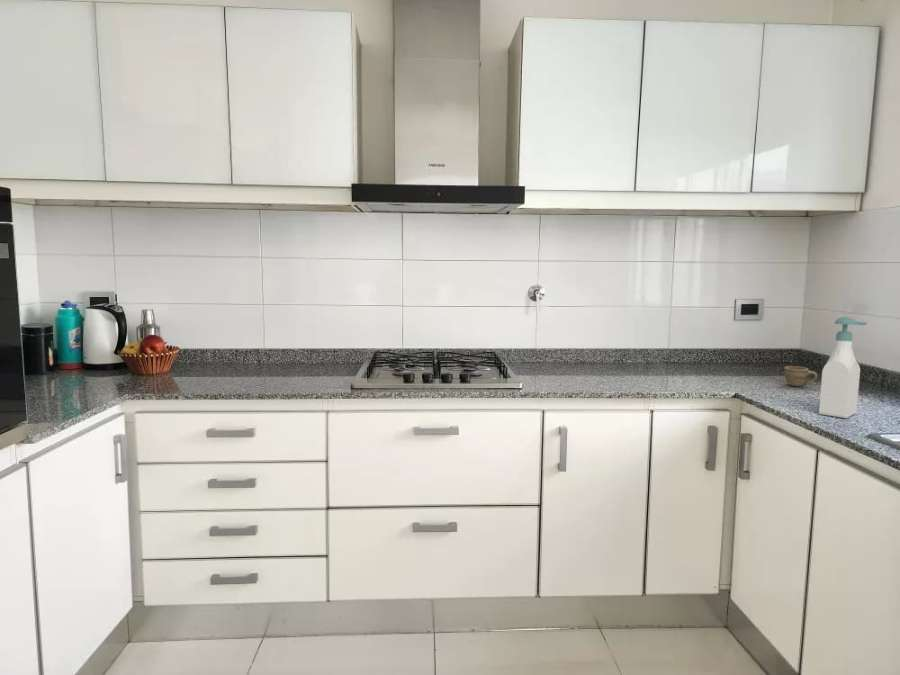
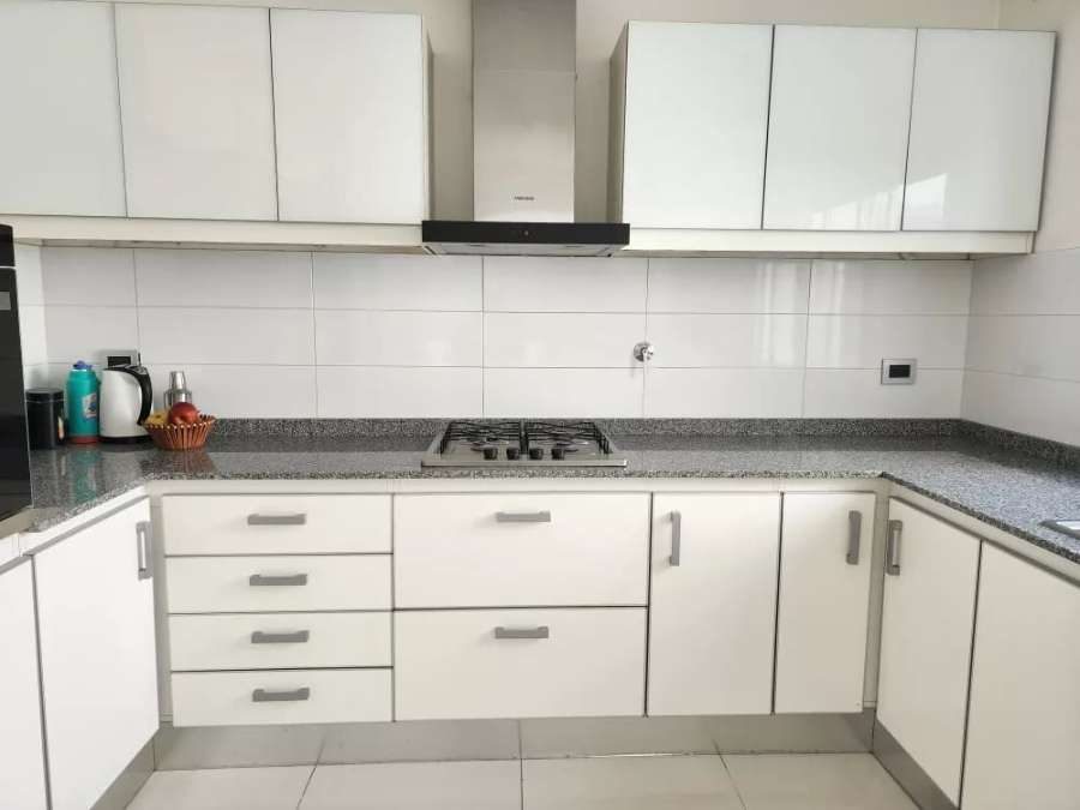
- cup [783,365,818,387]
- soap bottle [818,316,868,419]
